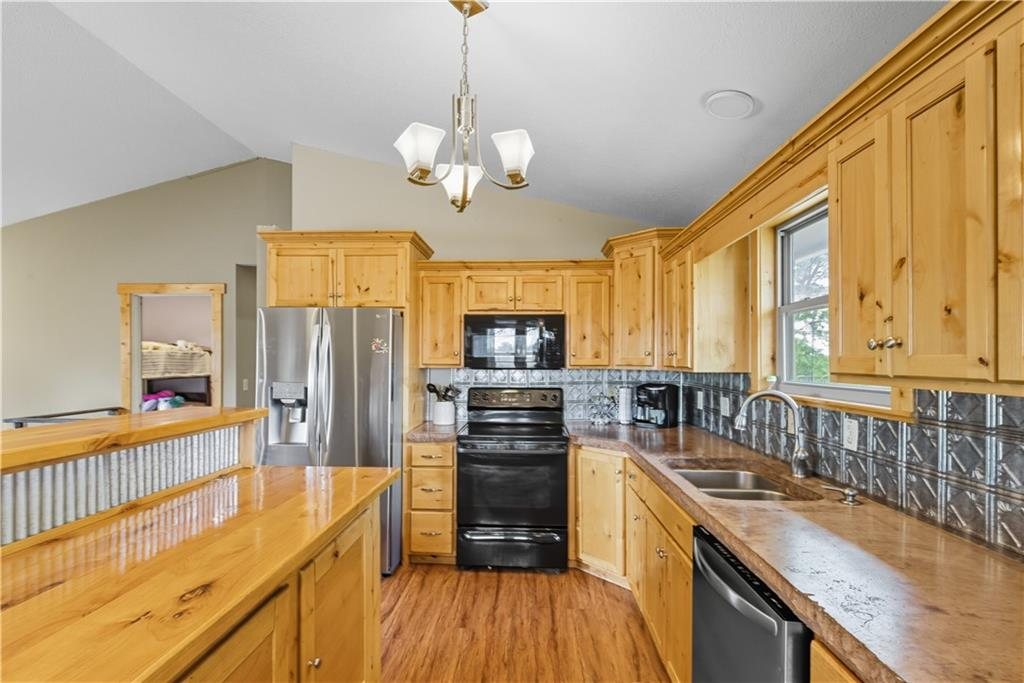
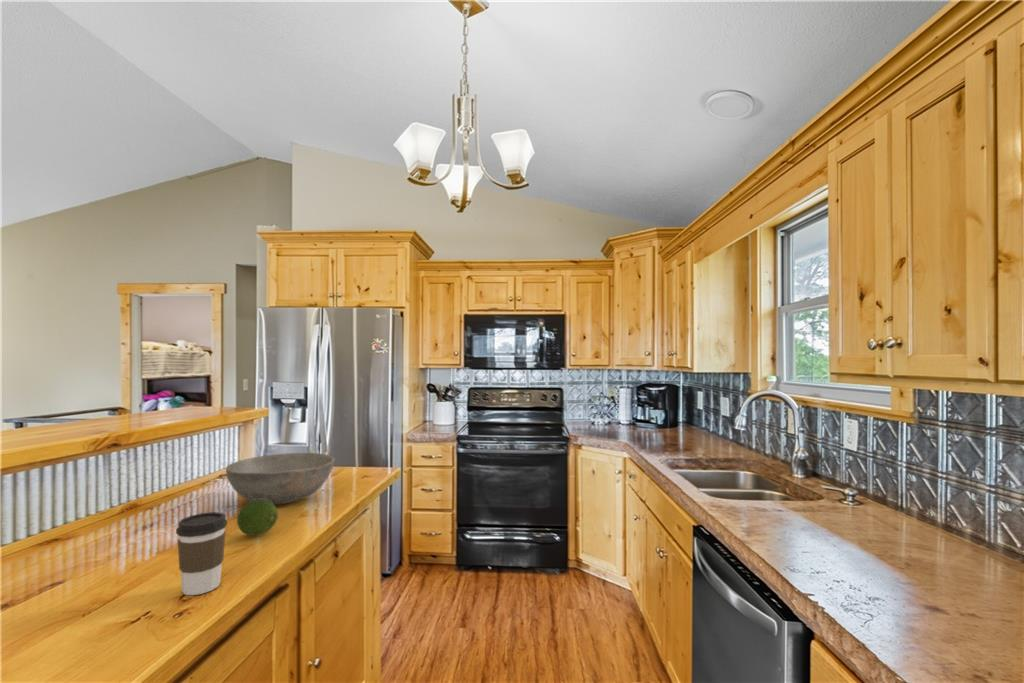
+ coffee cup [175,511,228,596]
+ fruit [236,499,279,537]
+ bowl [225,452,336,505]
